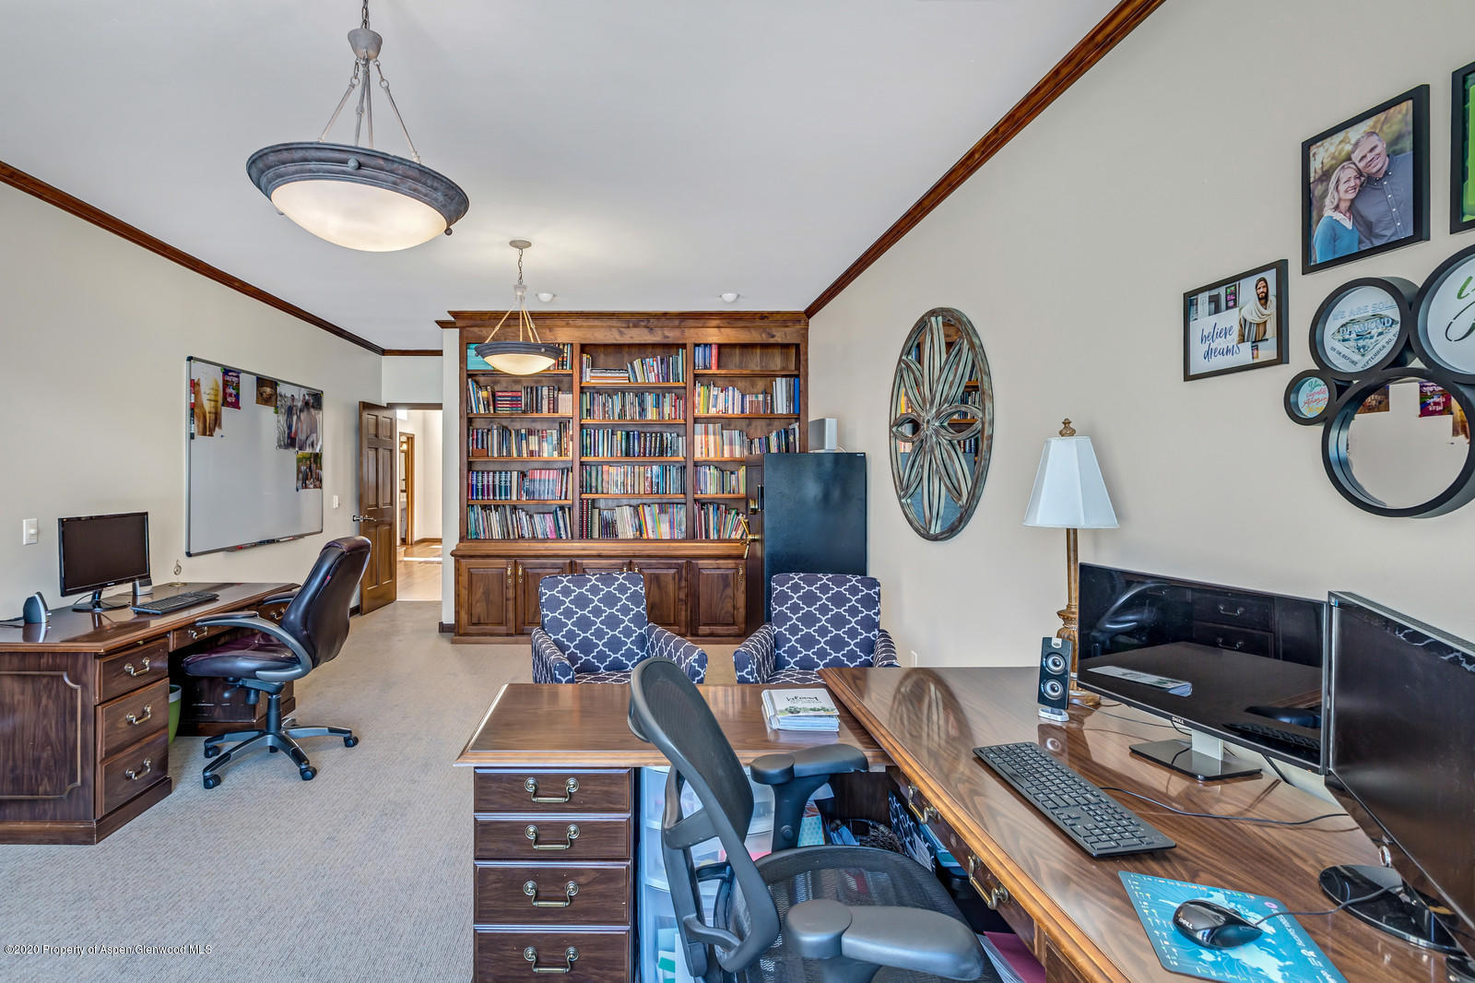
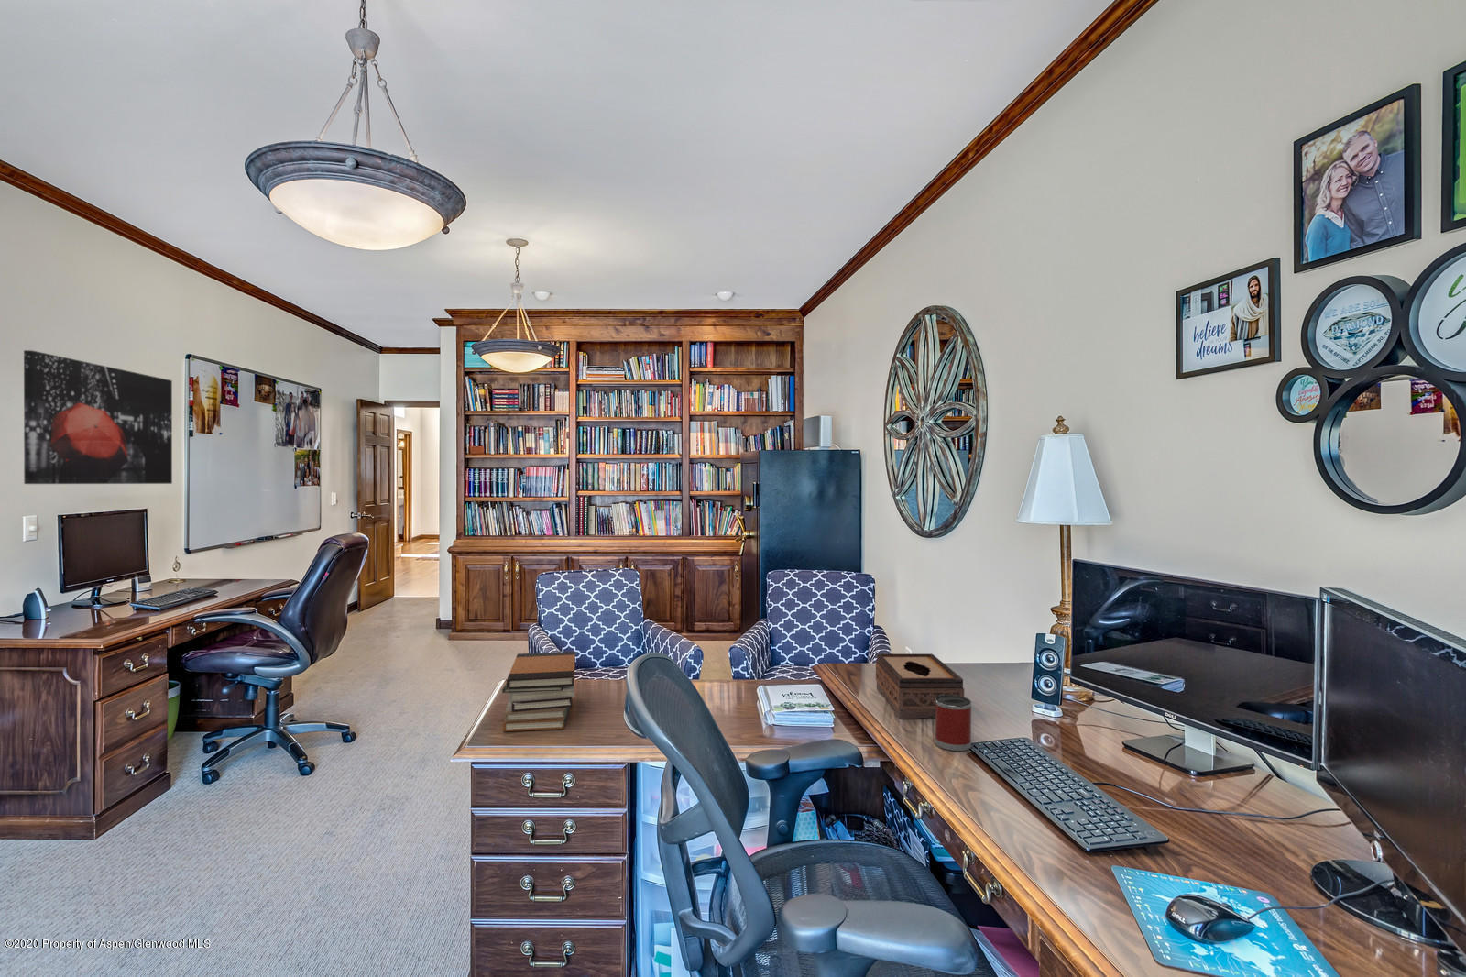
+ wall art [23,349,173,485]
+ tissue box [875,652,965,720]
+ book stack [501,651,577,733]
+ mug [934,695,972,751]
